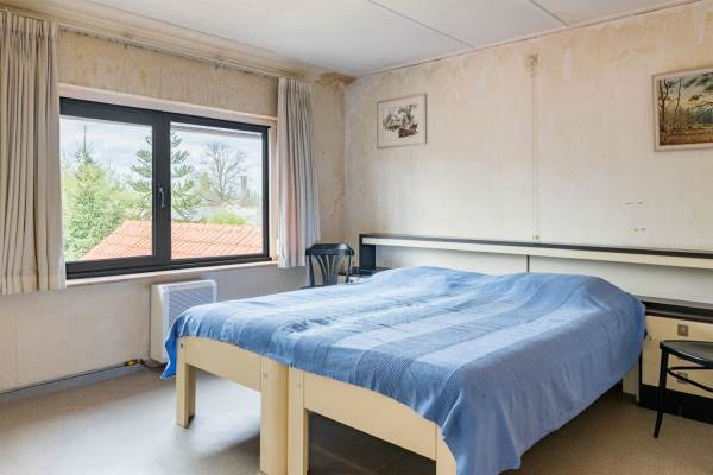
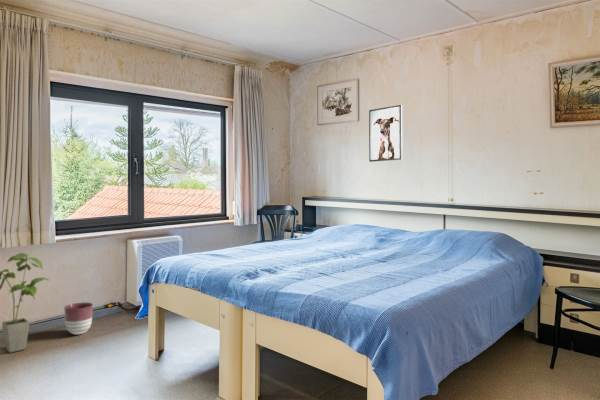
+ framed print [368,104,404,163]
+ house plant [0,252,50,354]
+ planter [63,302,94,336]
